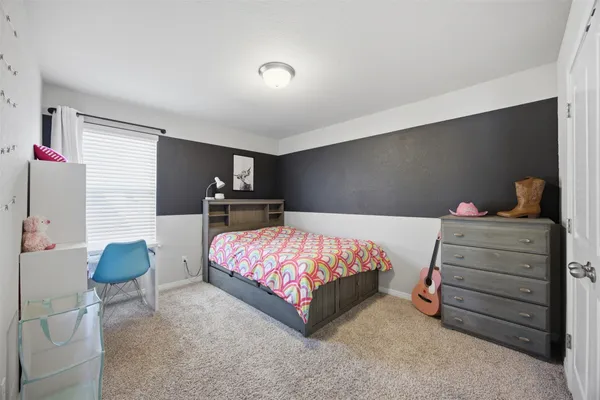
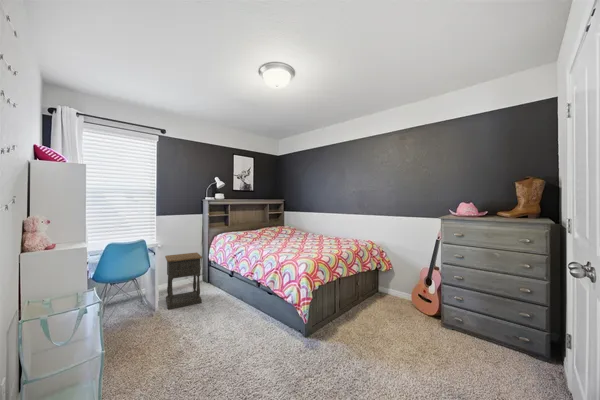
+ nightstand [164,252,203,310]
